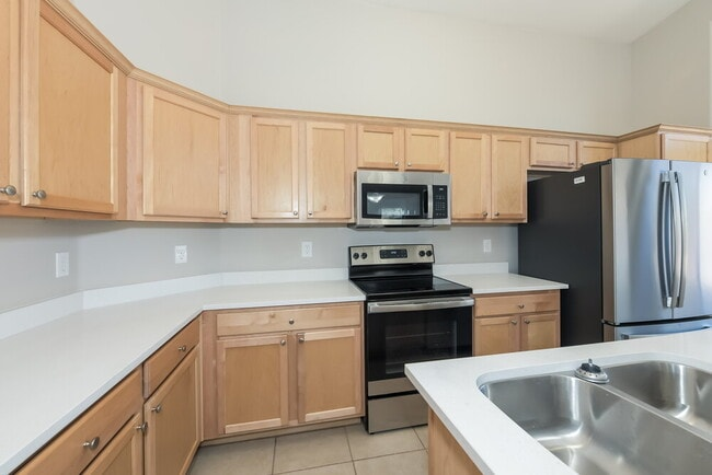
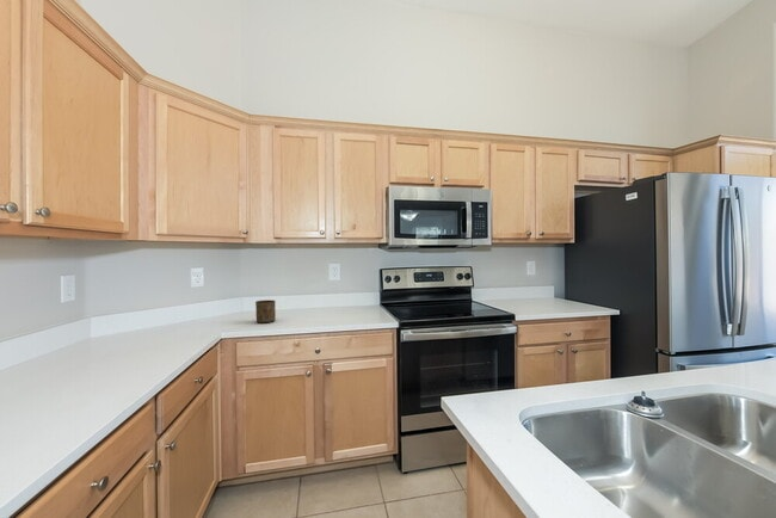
+ cup [254,298,277,325]
